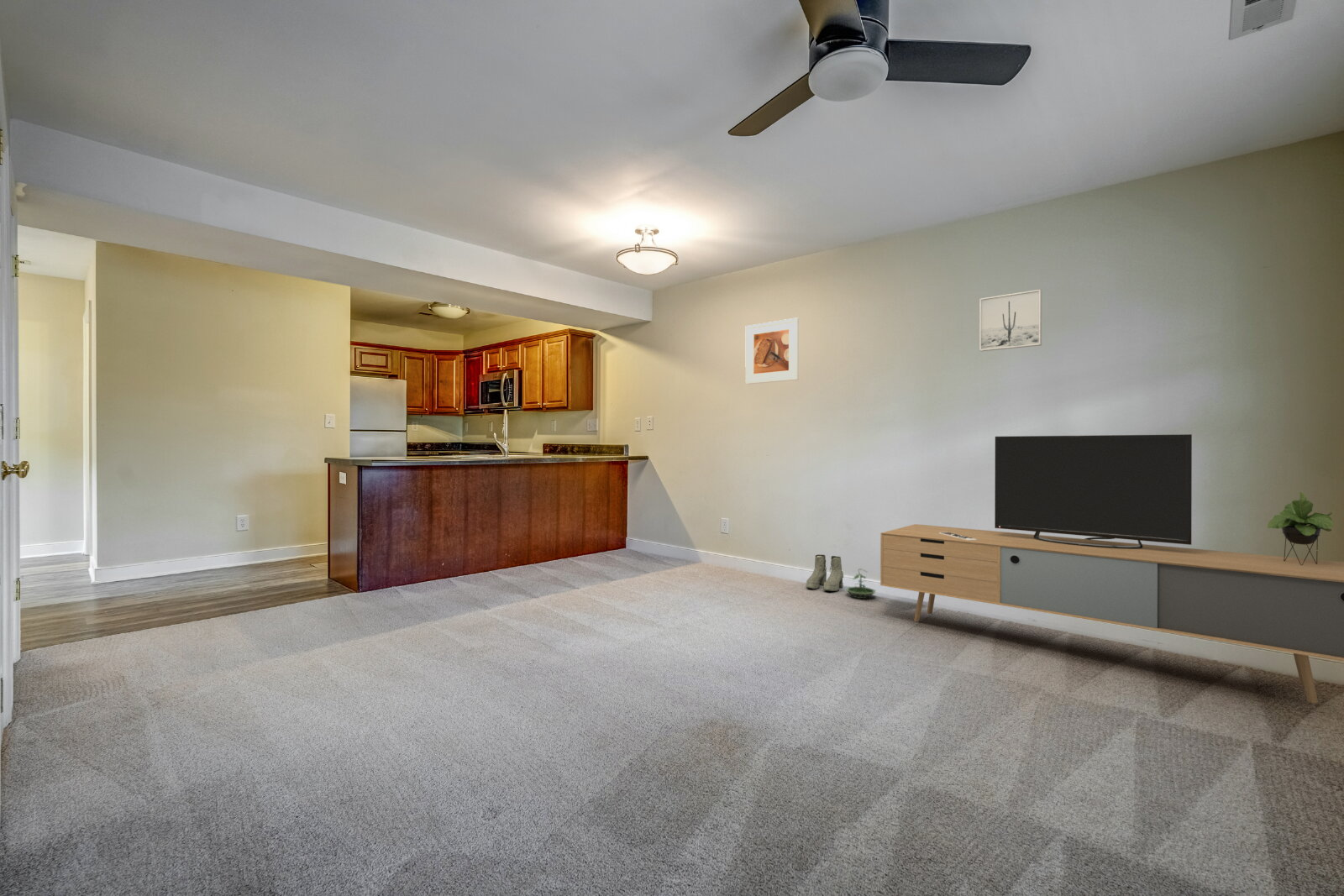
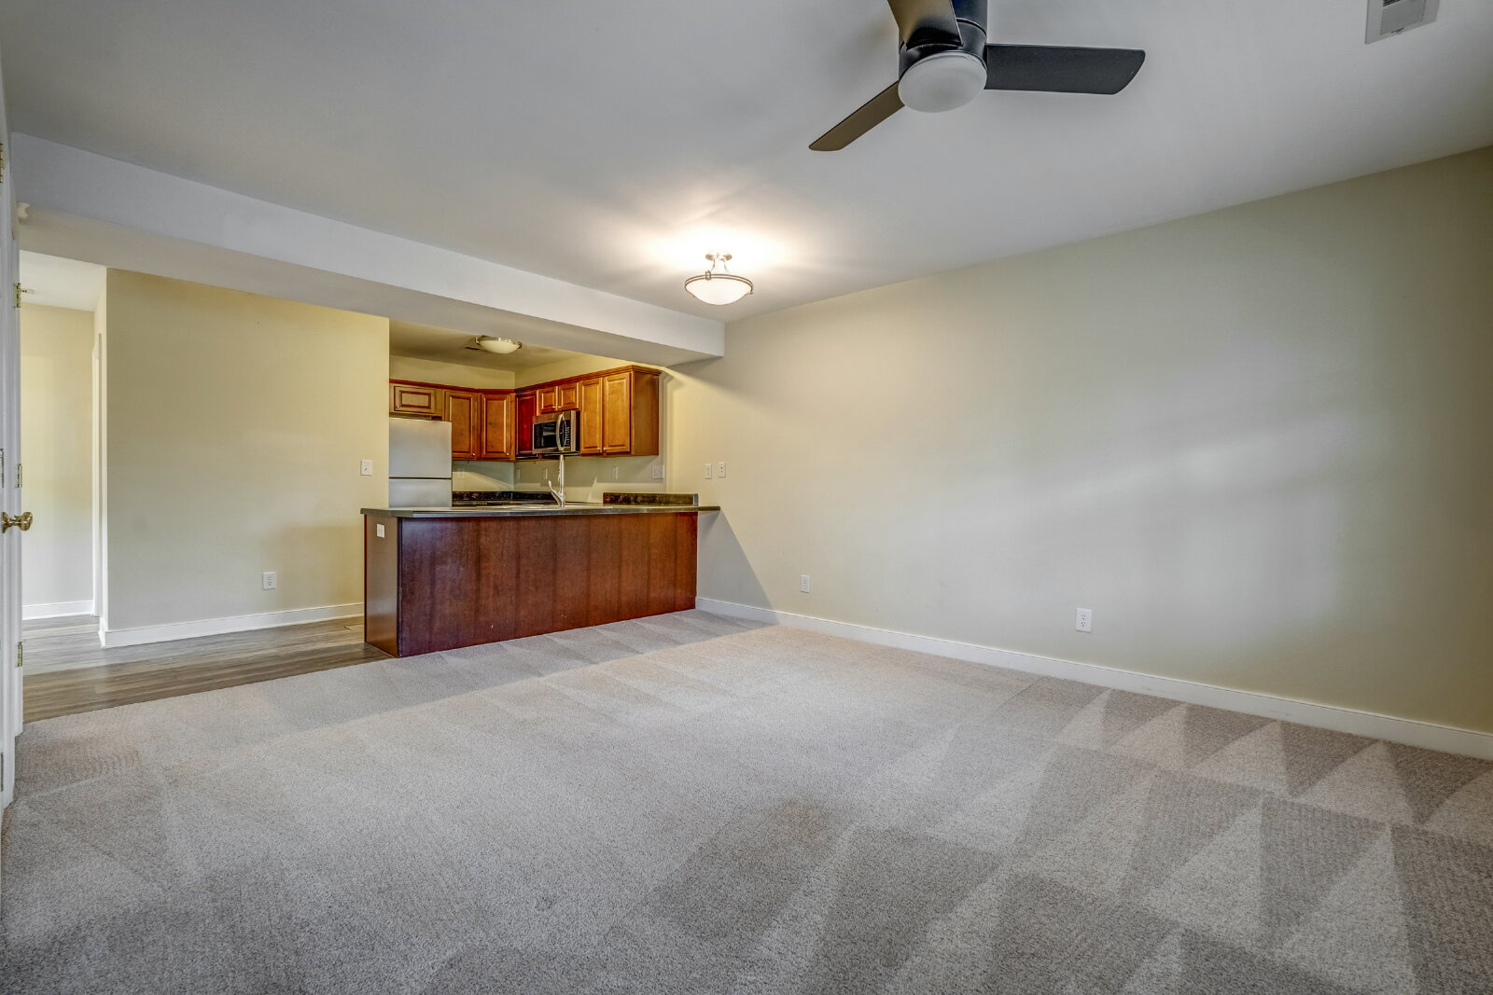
- media console [879,433,1344,704]
- terrarium [845,568,876,600]
- wall art [979,289,1042,352]
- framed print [744,317,800,385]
- boots [806,554,844,592]
